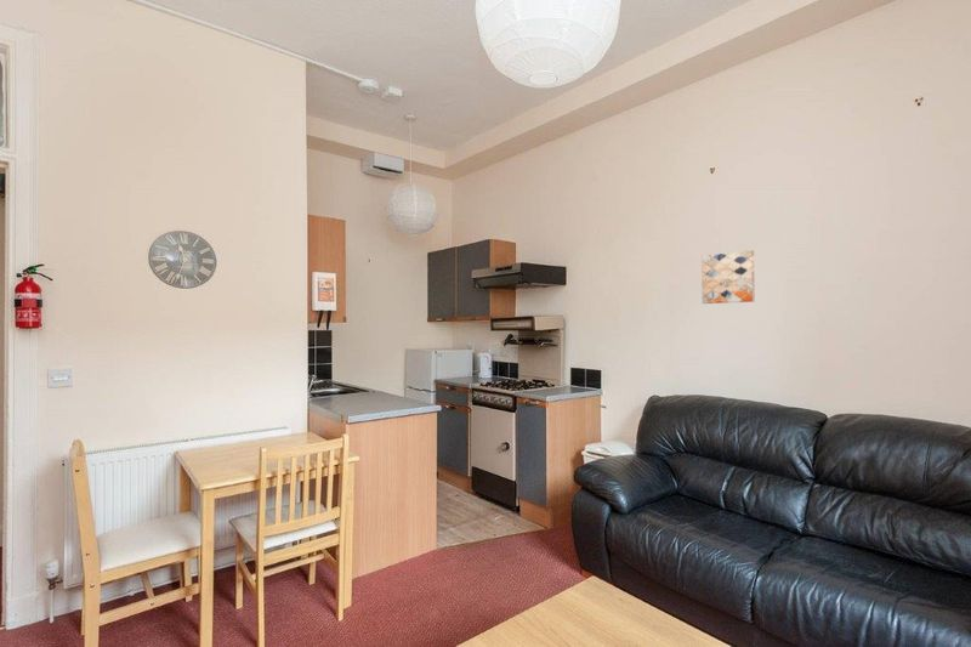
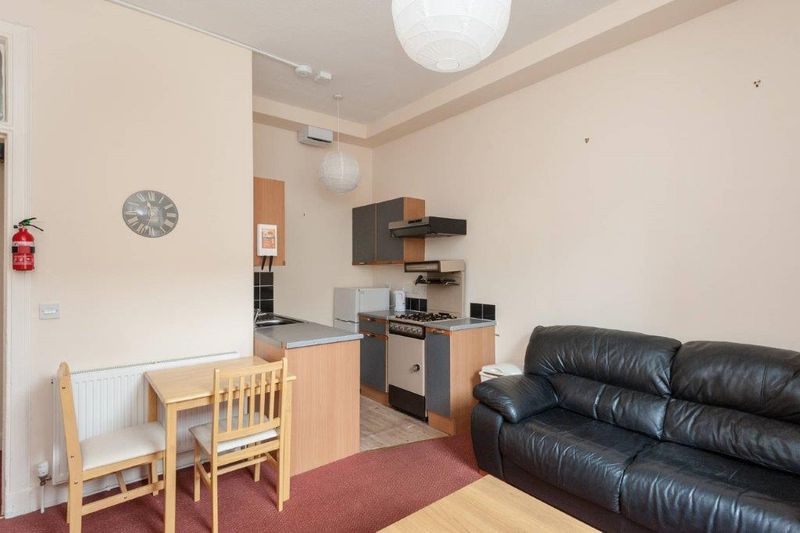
- wall art [700,249,756,305]
